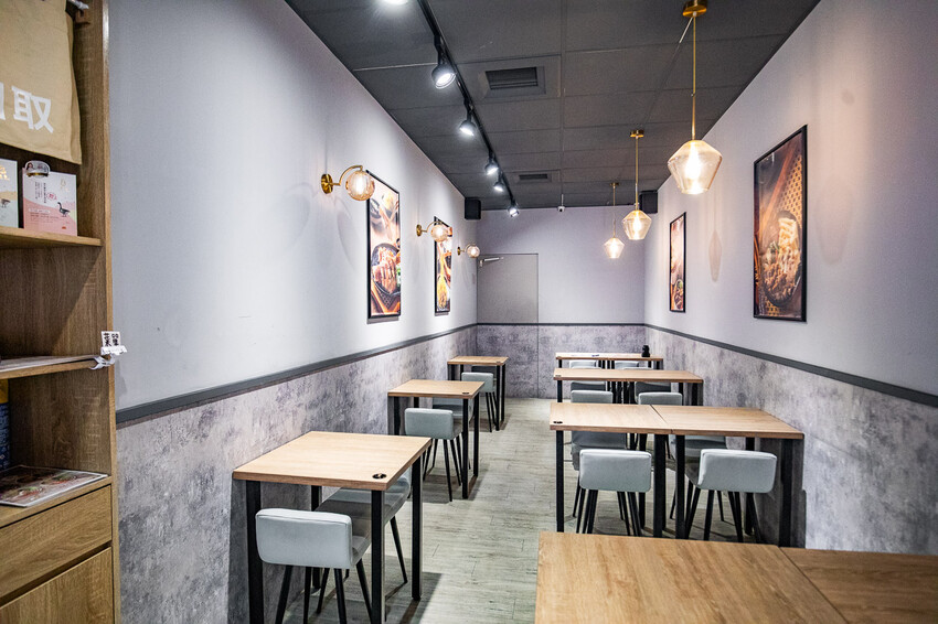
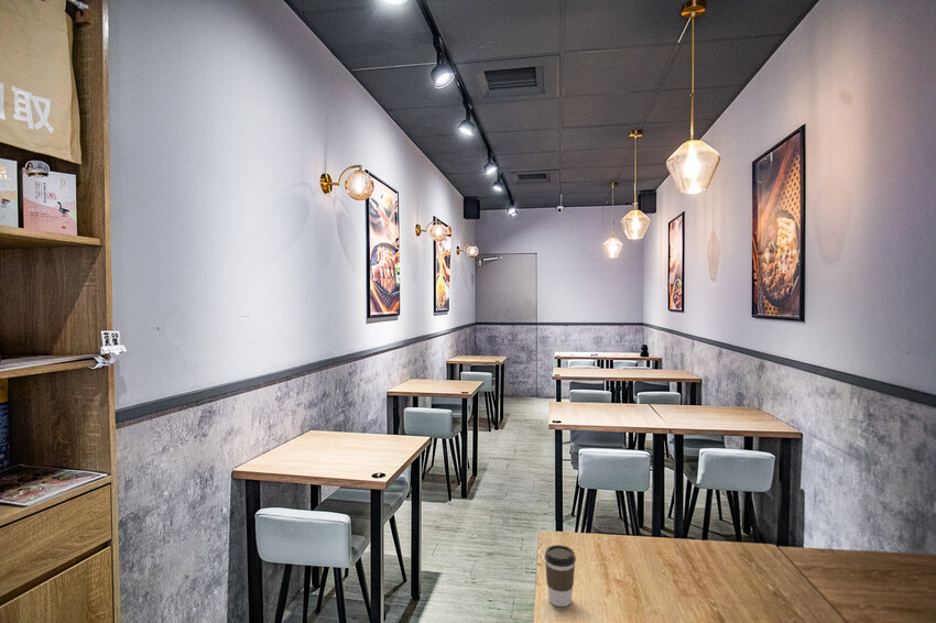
+ coffee cup [543,544,577,608]
